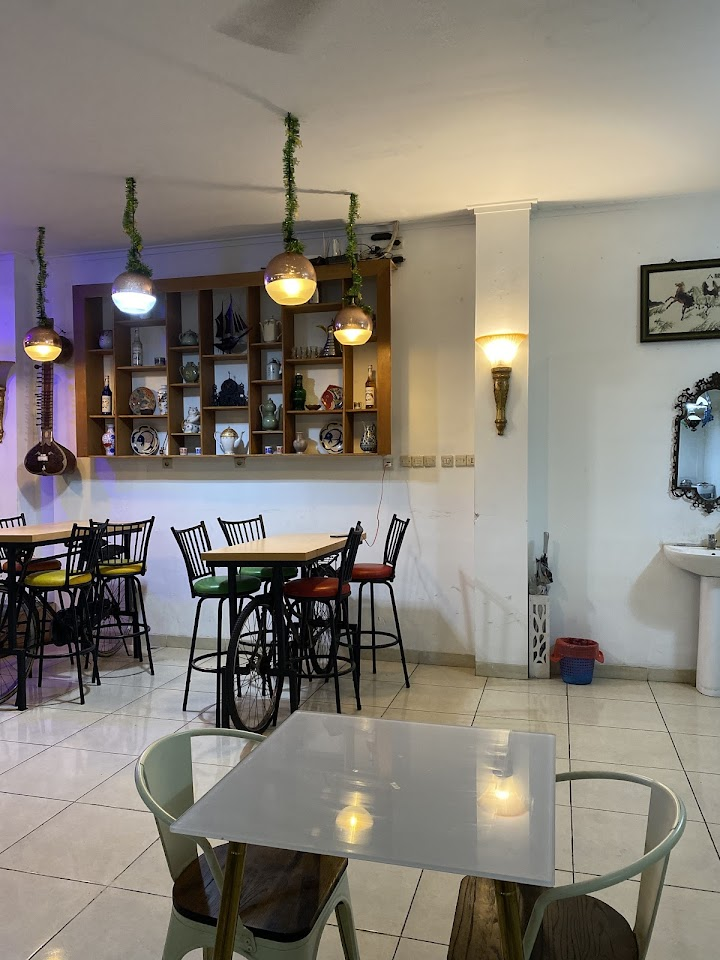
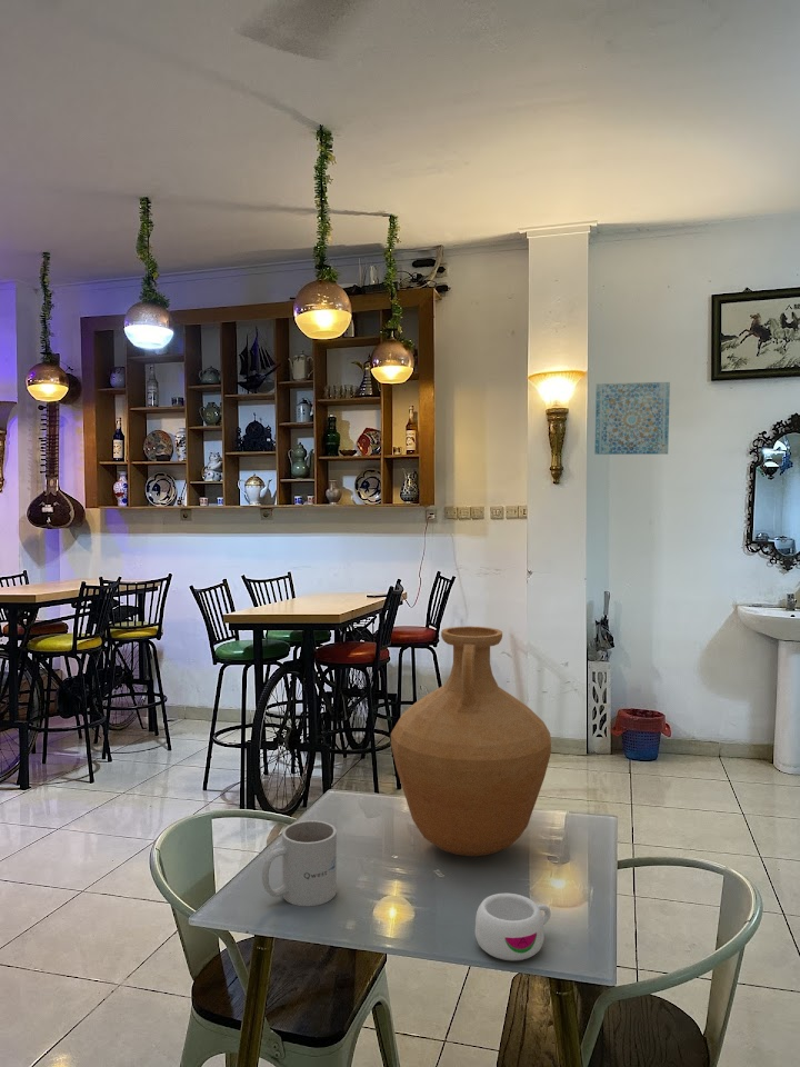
+ vase [390,626,552,857]
+ wall art [593,381,671,456]
+ mug [261,819,338,907]
+ mug [474,893,552,961]
